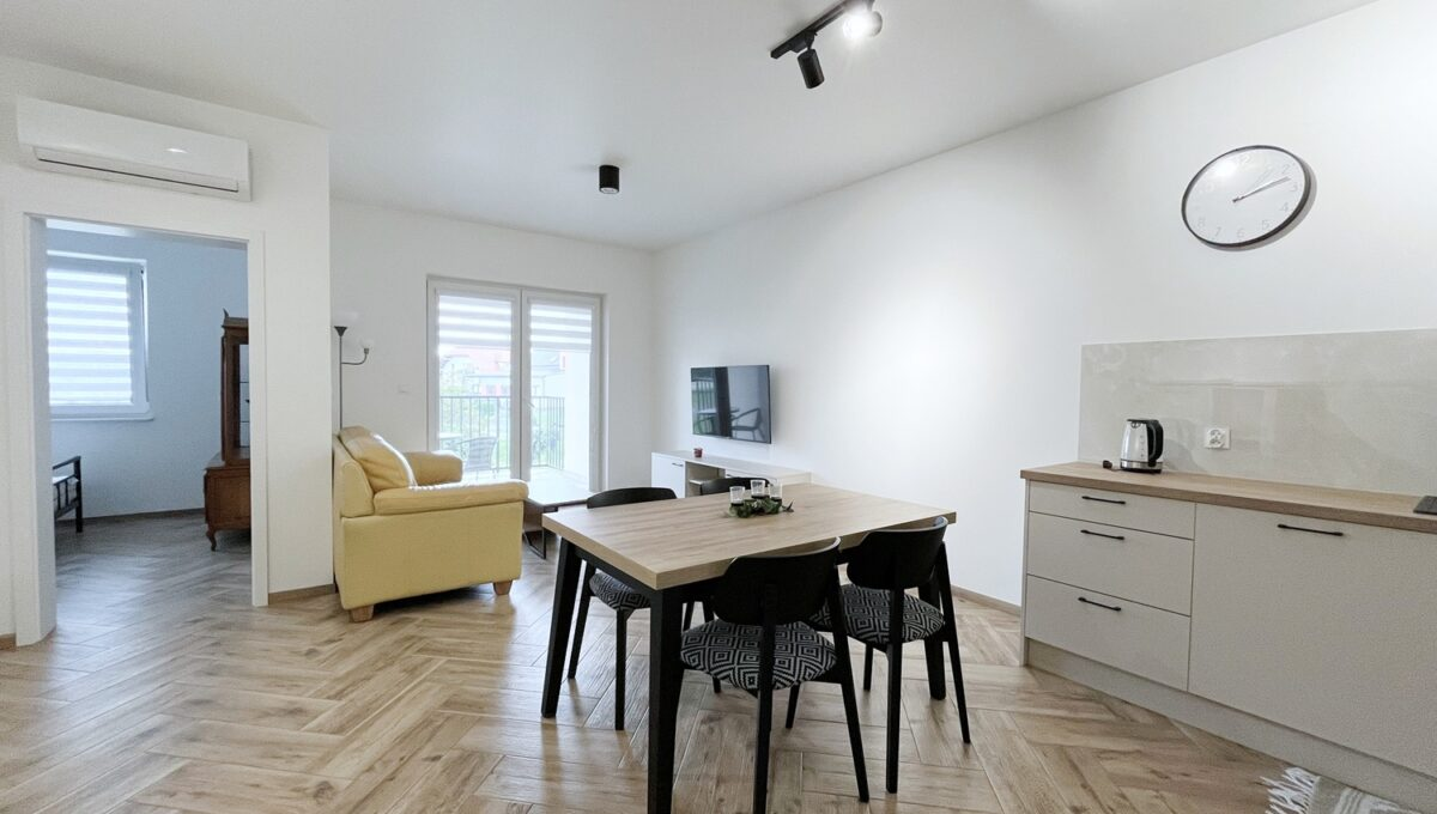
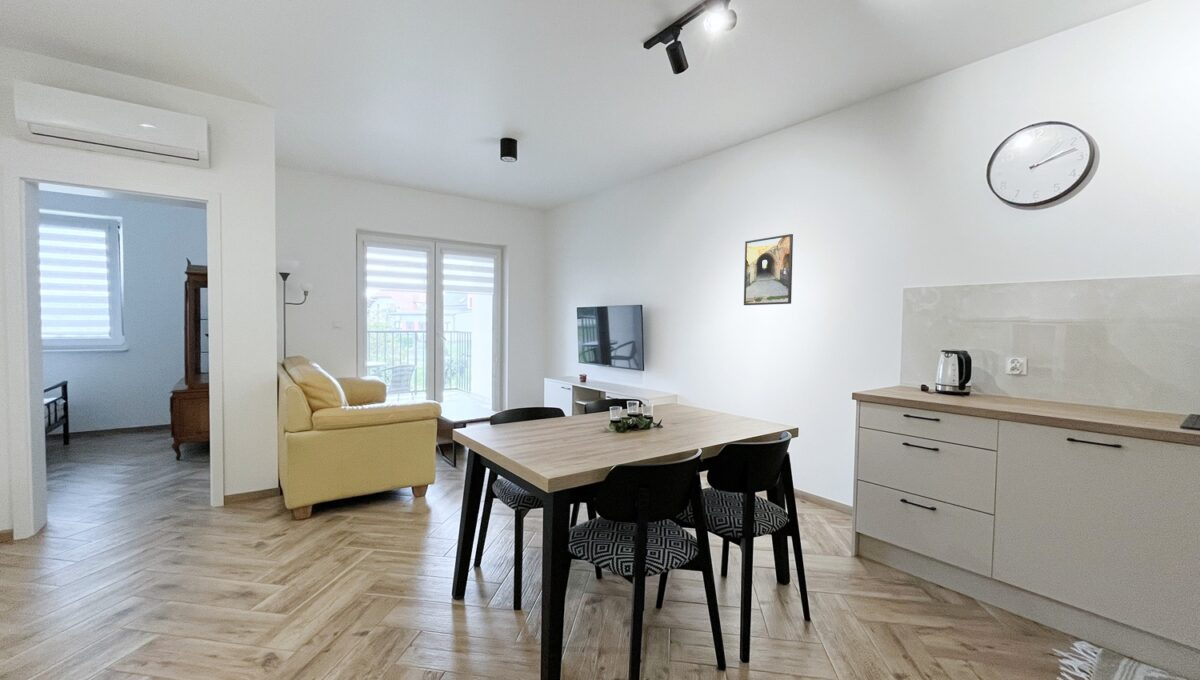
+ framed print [743,233,794,306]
